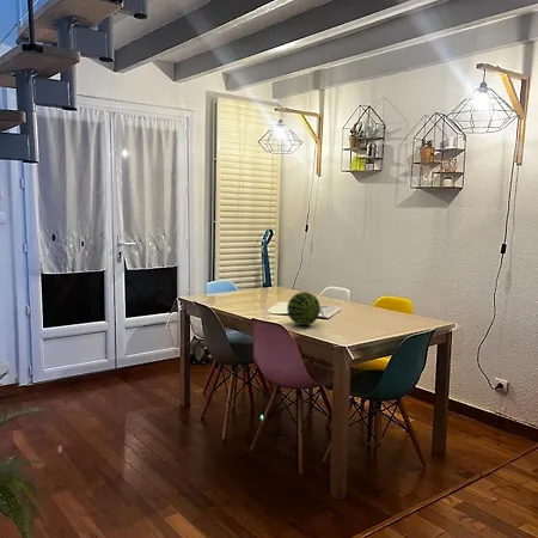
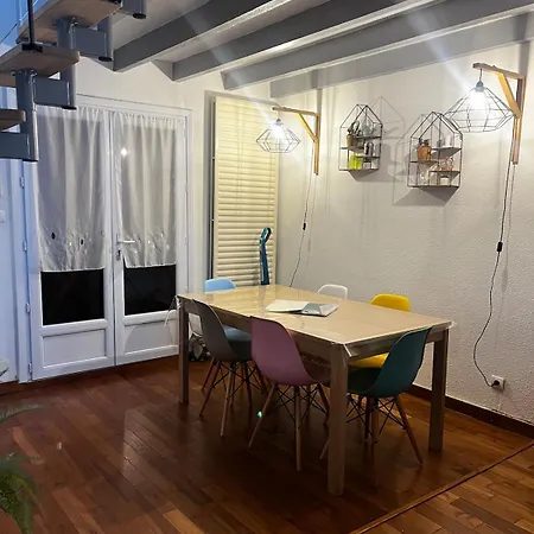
- fruit [286,291,322,326]
